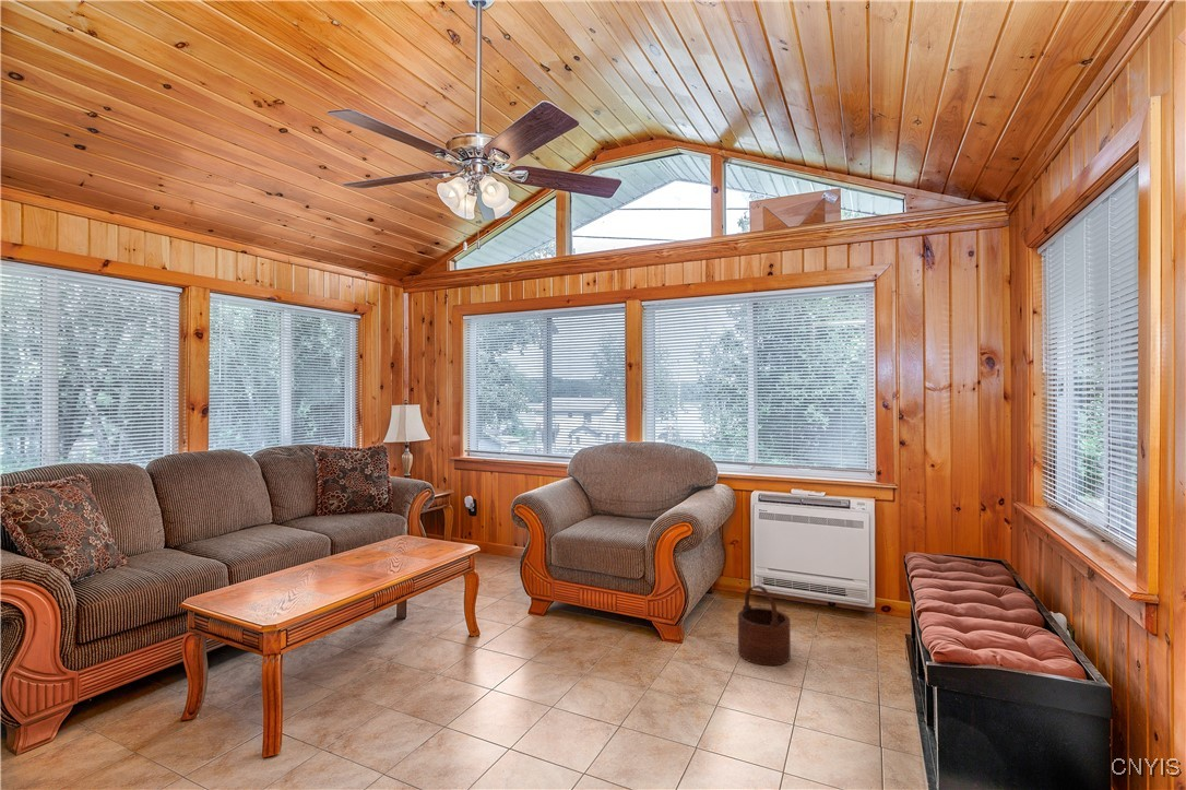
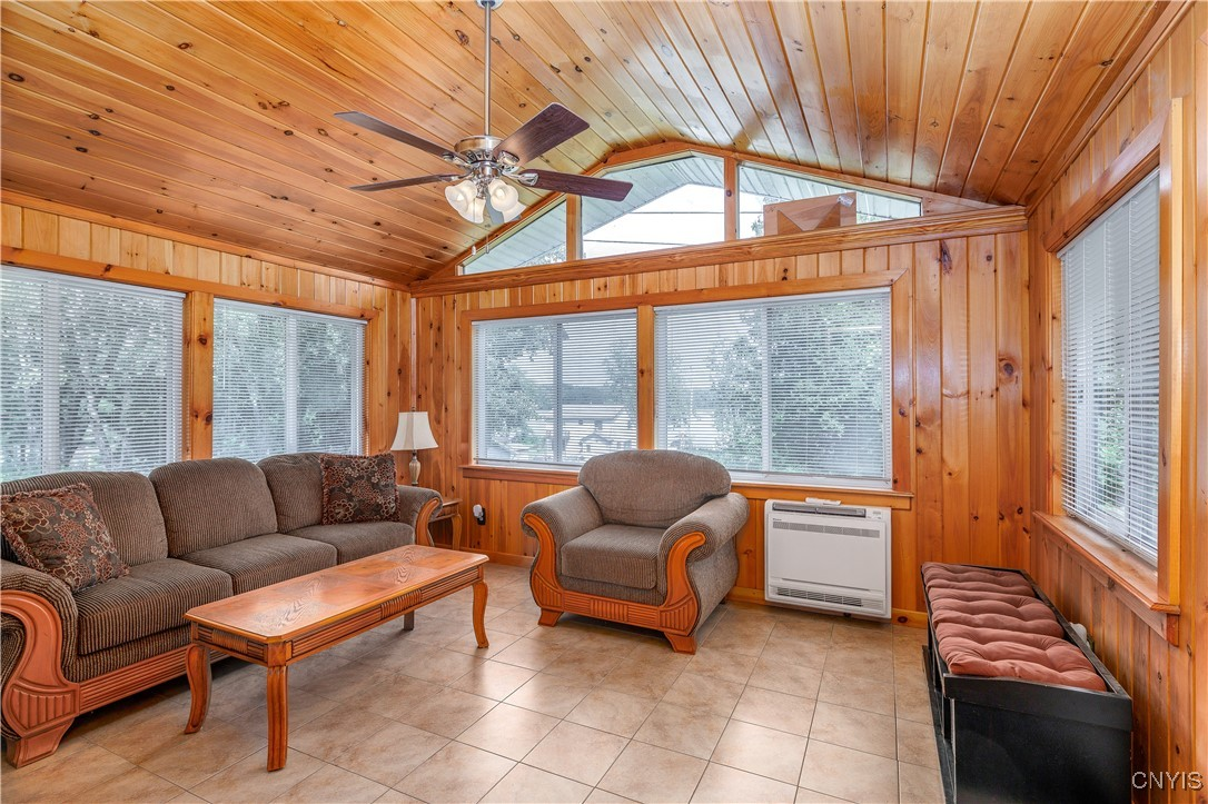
- wooden bucket [737,583,792,667]
